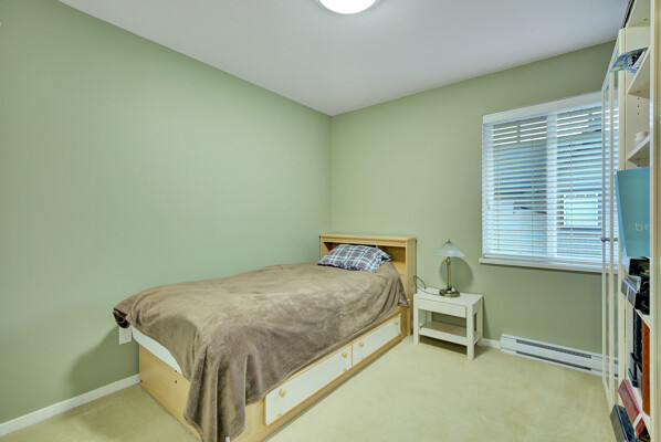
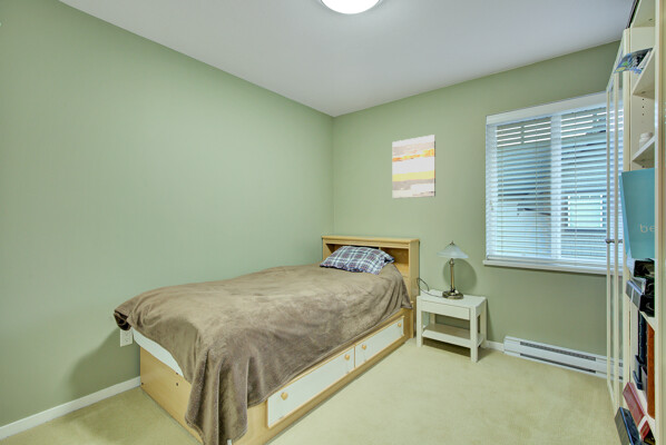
+ wall art [392,134,437,199]
